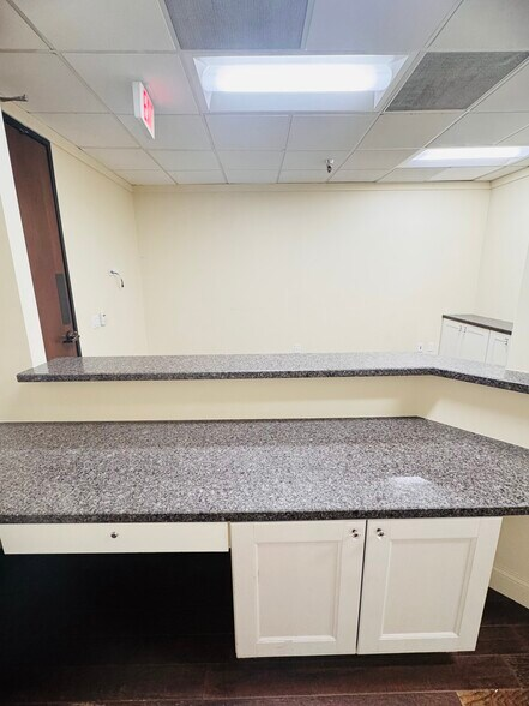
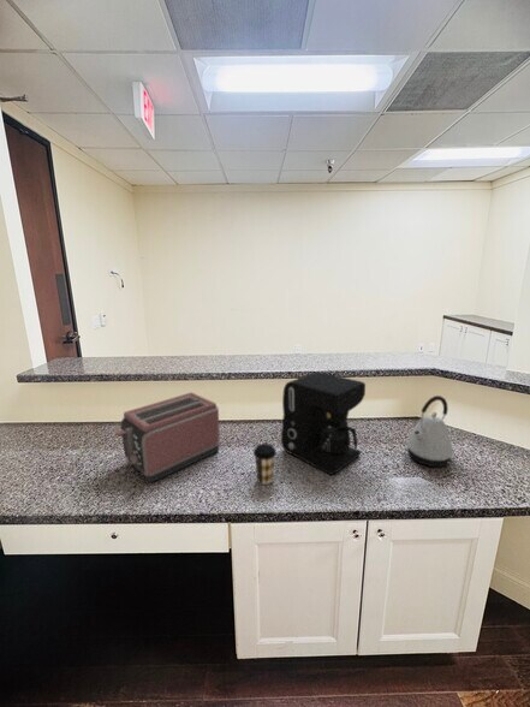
+ coffee cup [252,442,278,486]
+ toaster [115,391,221,483]
+ coffee maker [280,372,367,476]
+ kettle [406,394,454,468]
